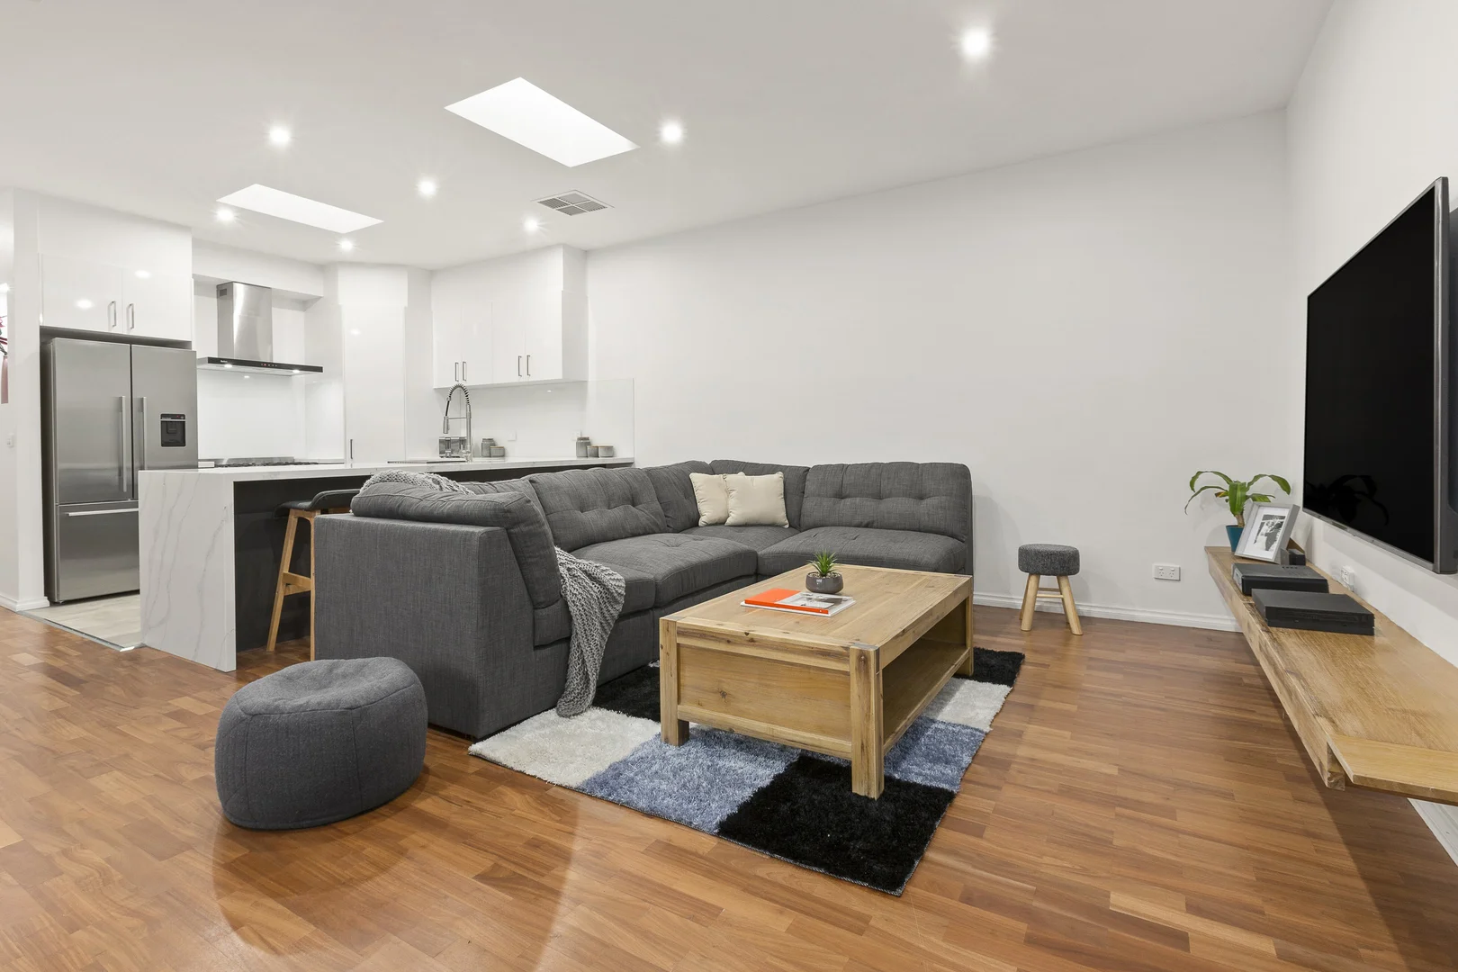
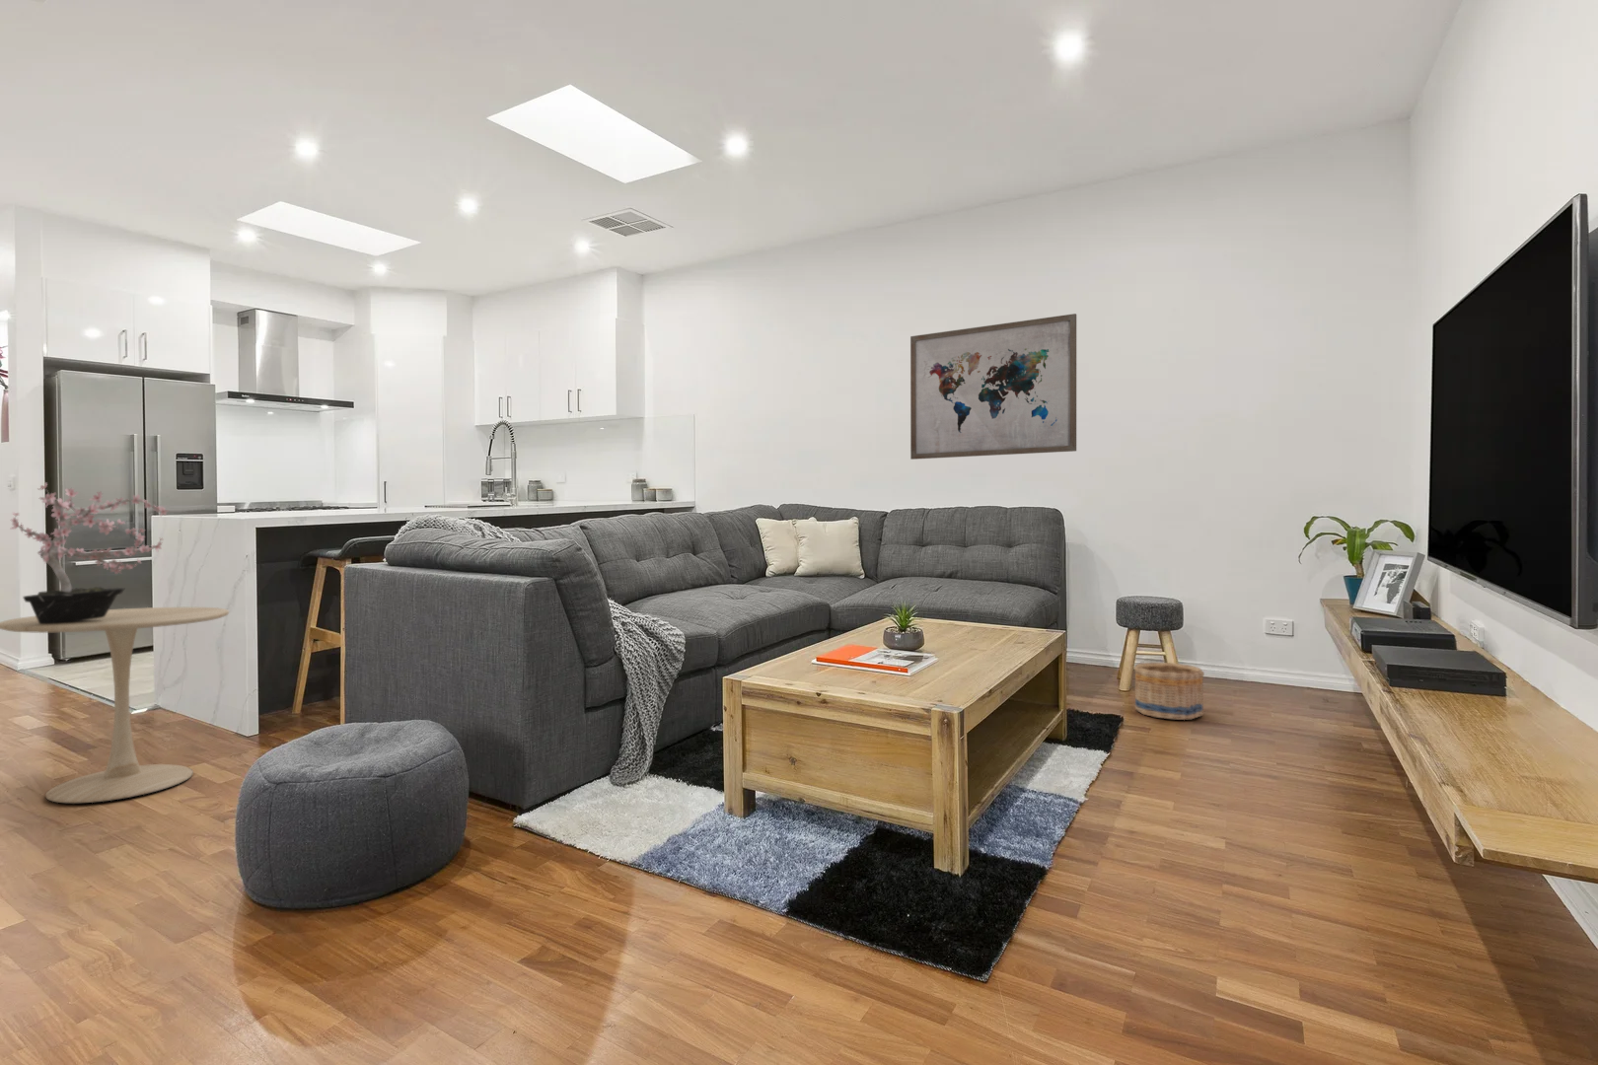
+ potted plant [10,481,170,624]
+ basket [1133,662,1206,720]
+ wall art [910,313,1077,460]
+ side table [0,606,229,805]
